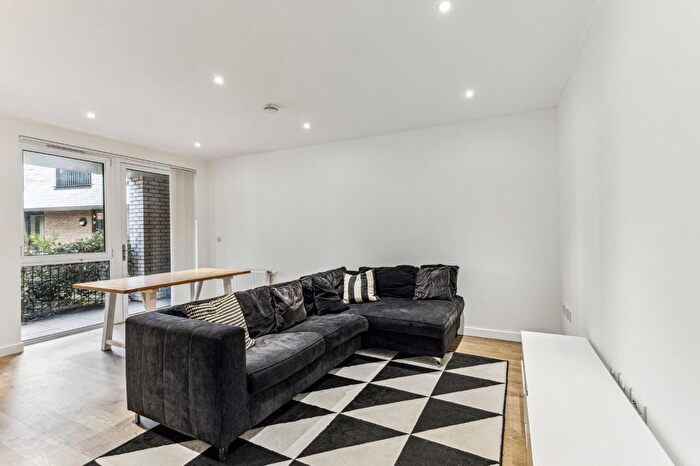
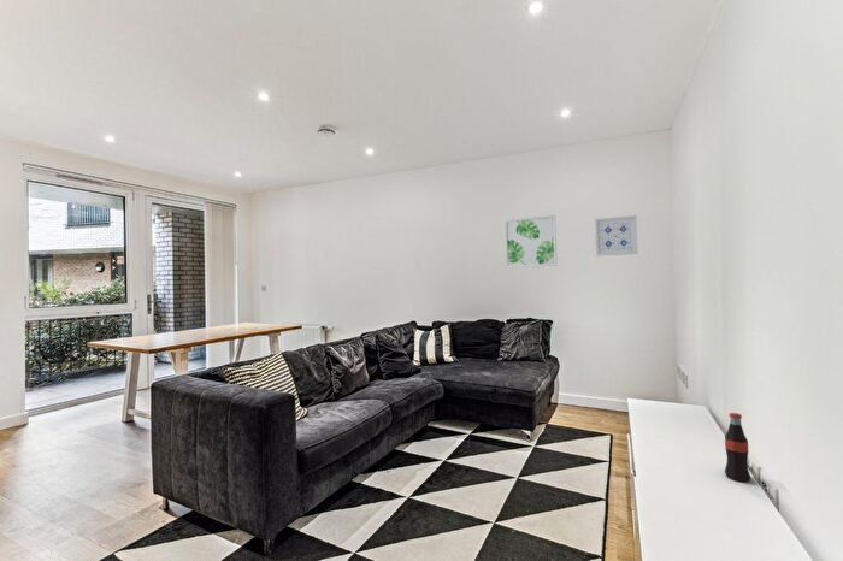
+ wall art [594,214,639,258]
+ wall art [503,214,558,270]
+ bottle [724,412,751,483]
